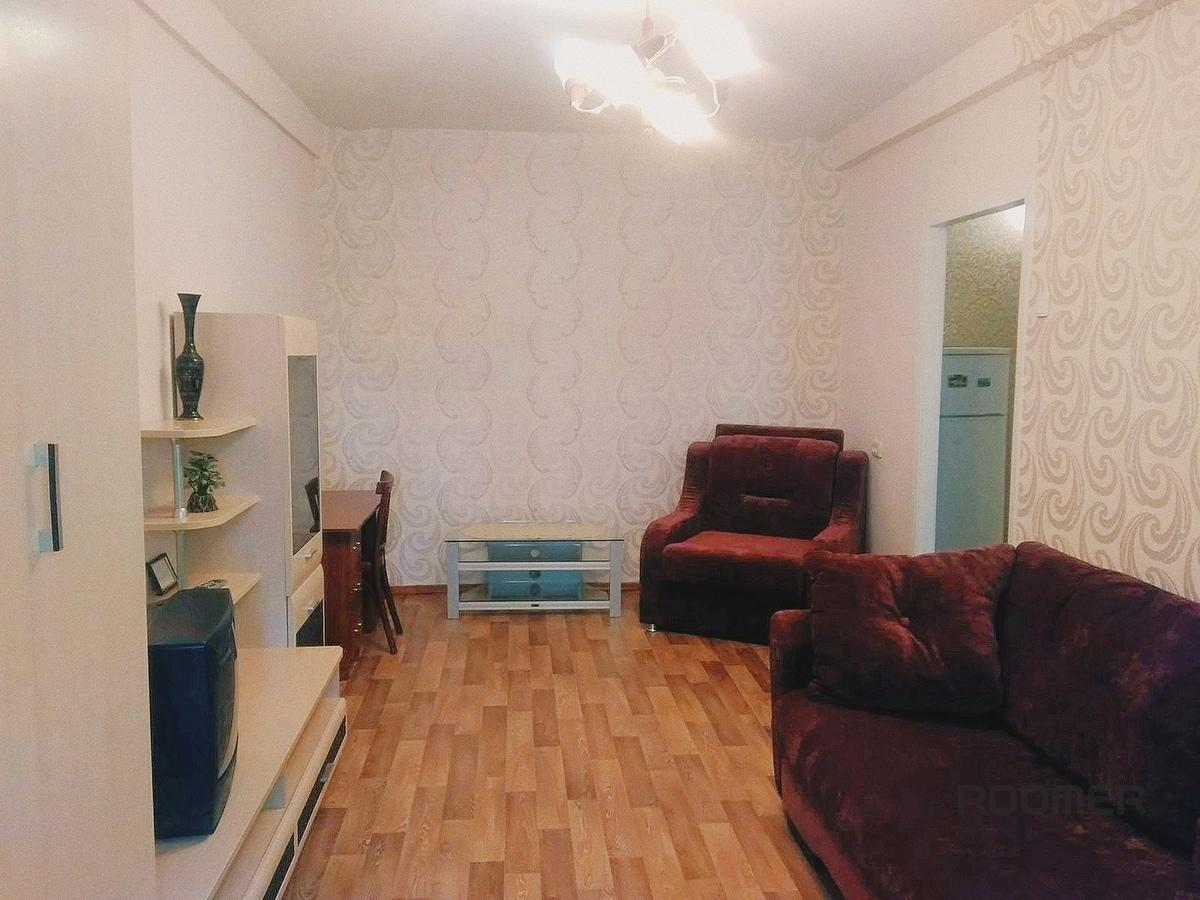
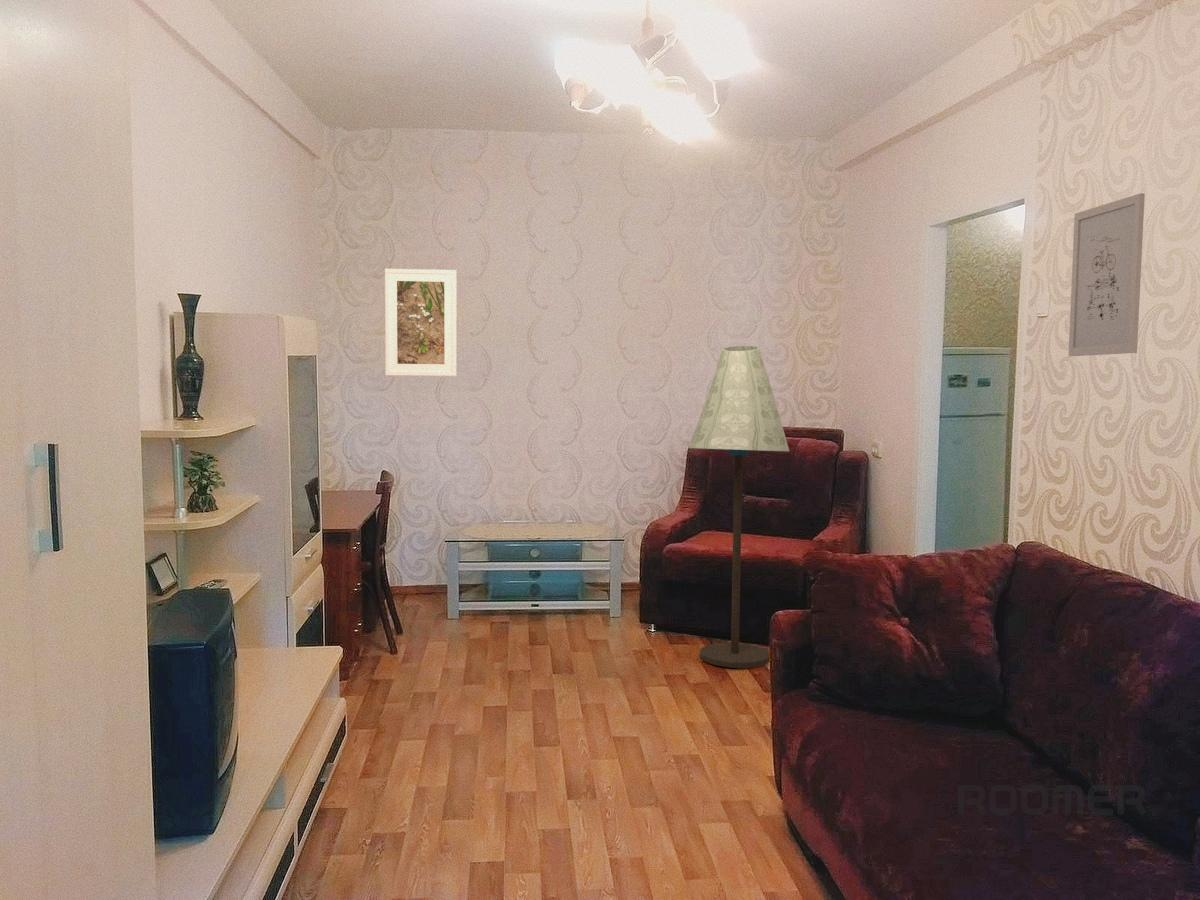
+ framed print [384,268,458,377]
+ wall art [1068,192,1146,357]
+ floor lamp [688,345,790,669]
